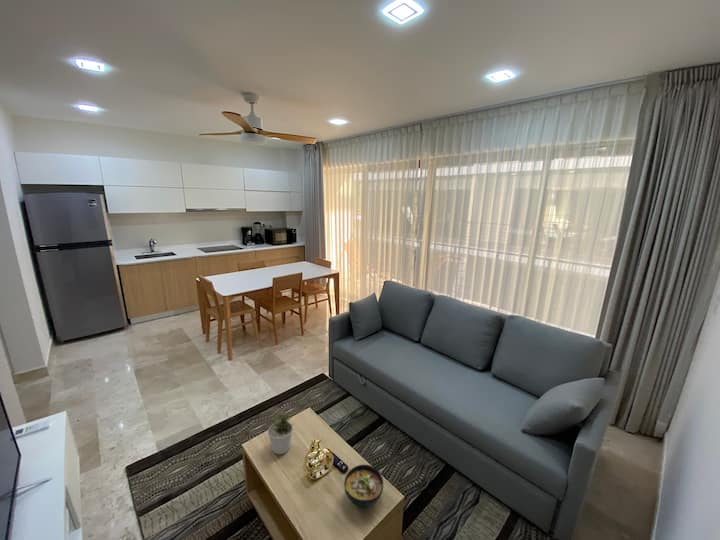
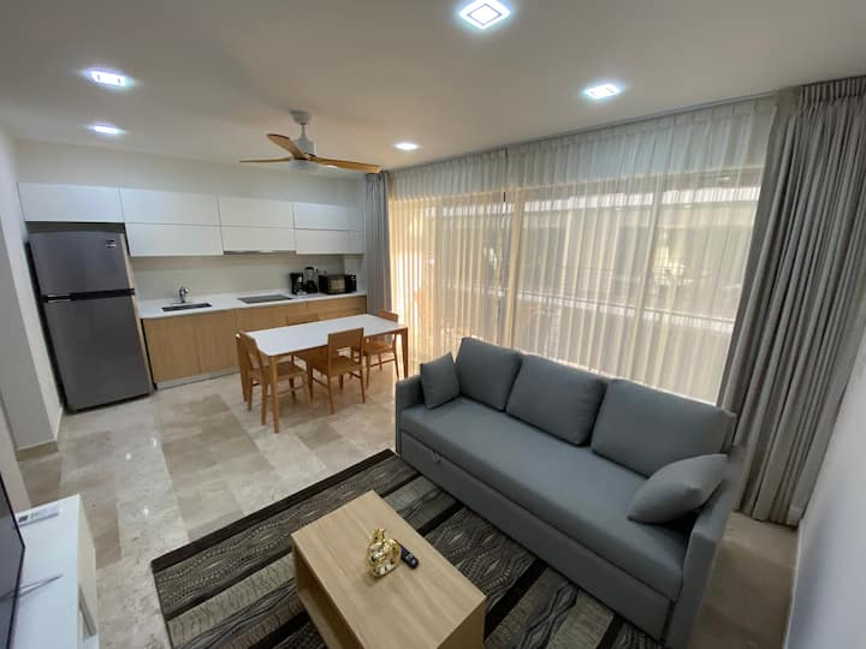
- bowl [343,464,384,508]
- potted plant [267,408,295,455]
